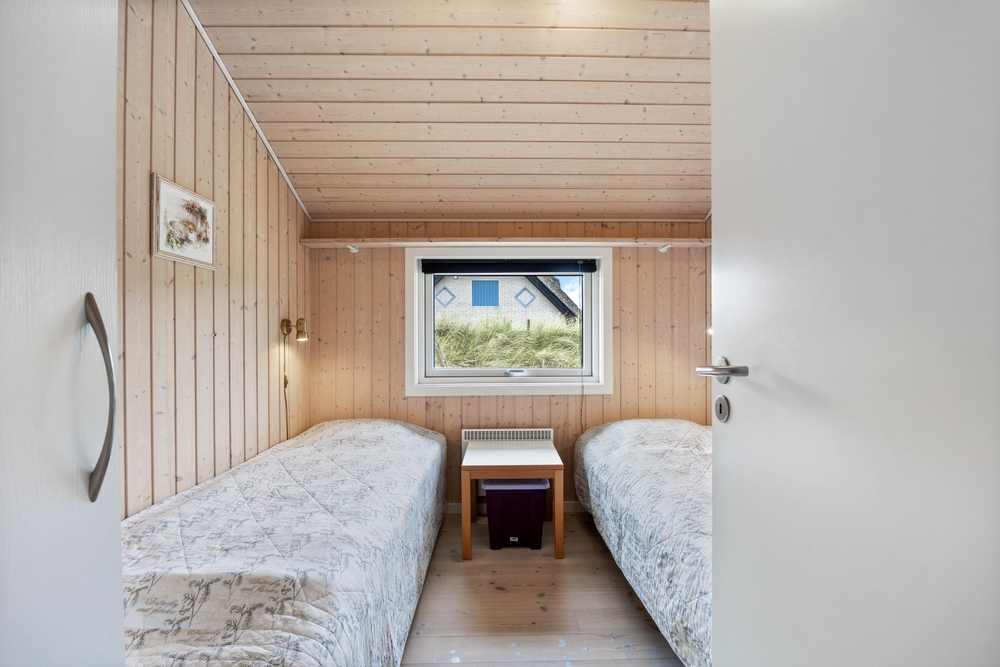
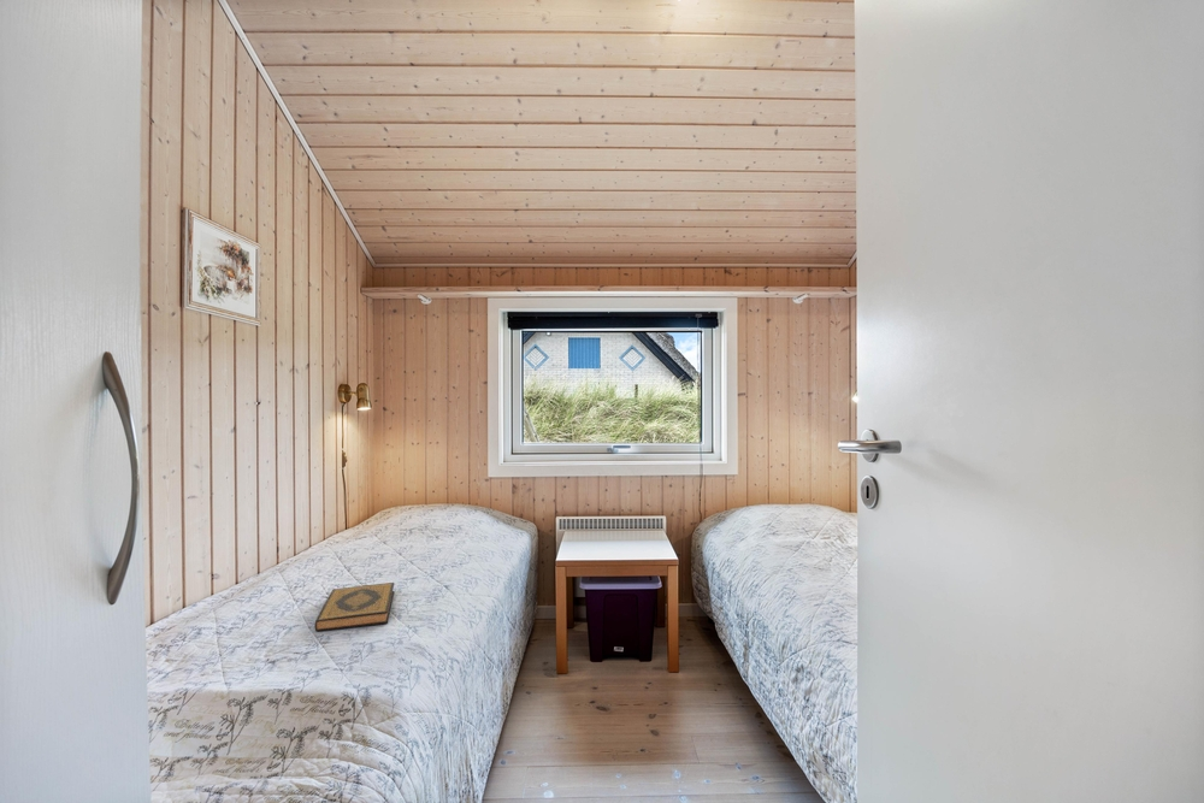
+ hardback book [314,581,395,632]
